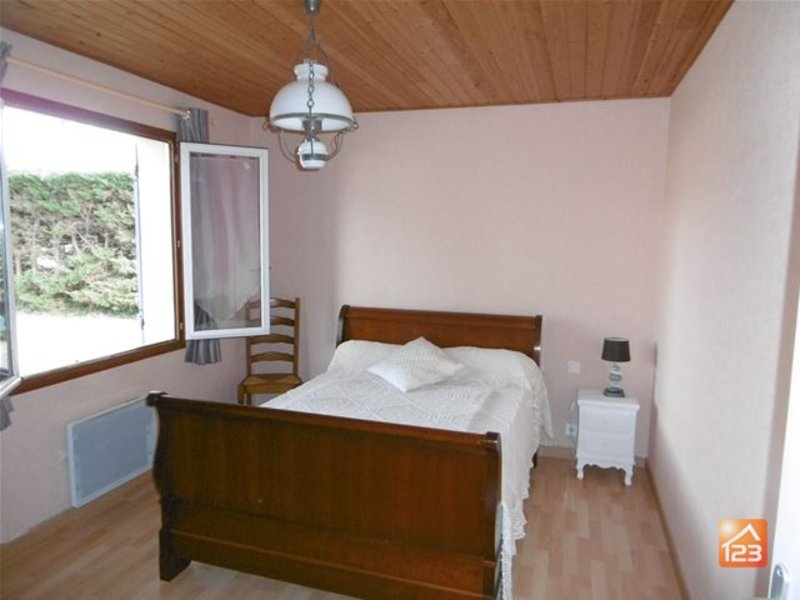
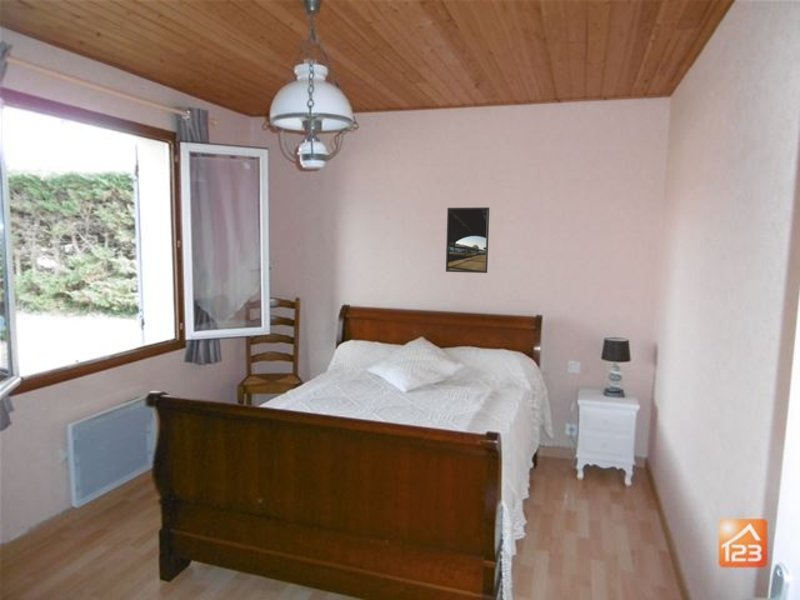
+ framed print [445,206,490,274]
